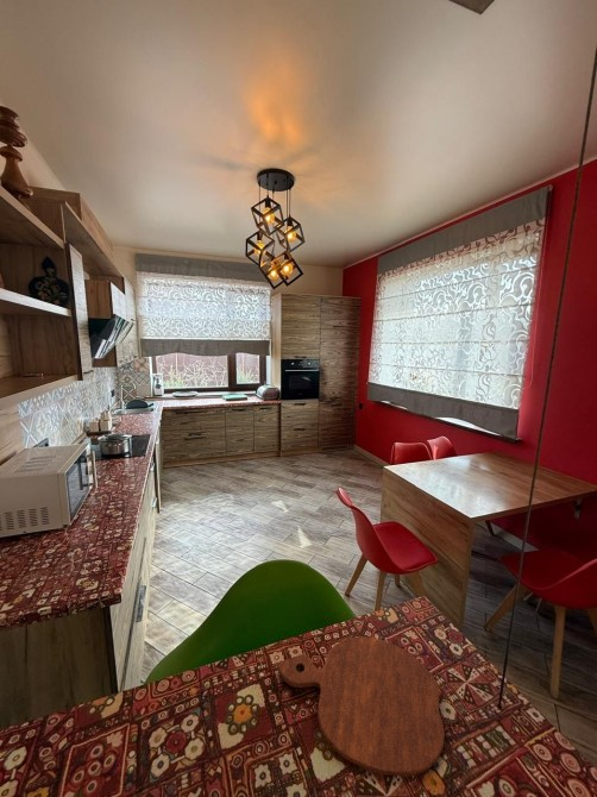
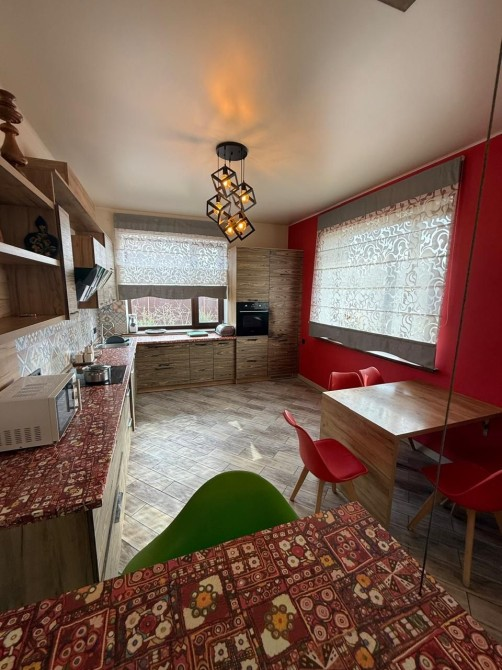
- cutting board [276,635,446,777]
